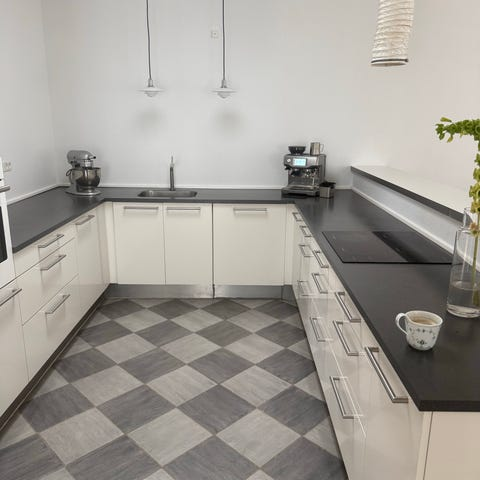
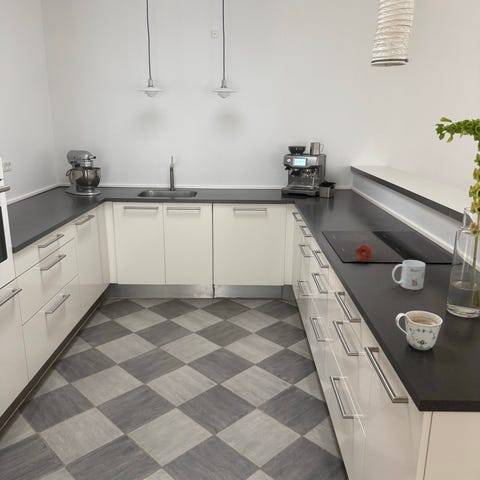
+ fruit [354,243,374,263]
+ mug [391,259,426,291]
